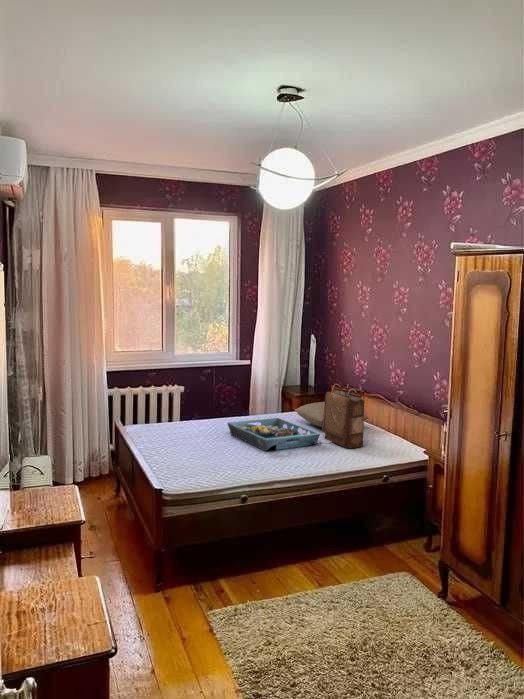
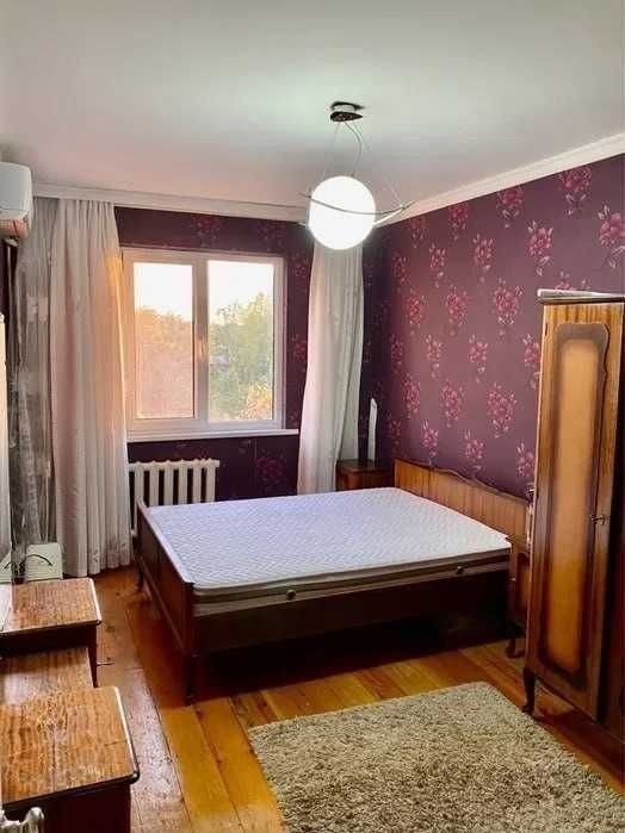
- pillow [294,401,370,428]
- serving tray [226,417,321,452]
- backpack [321,383,366,450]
